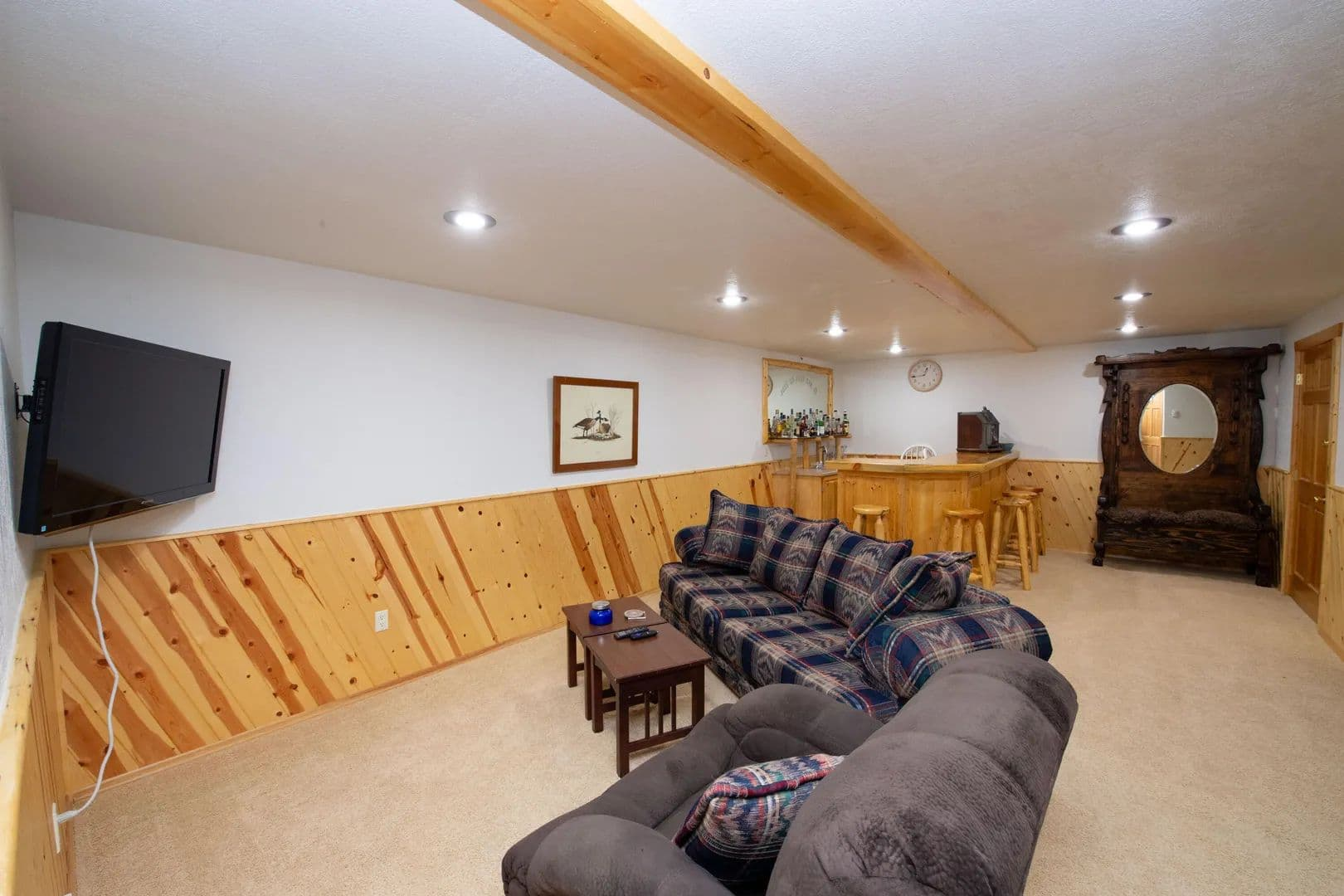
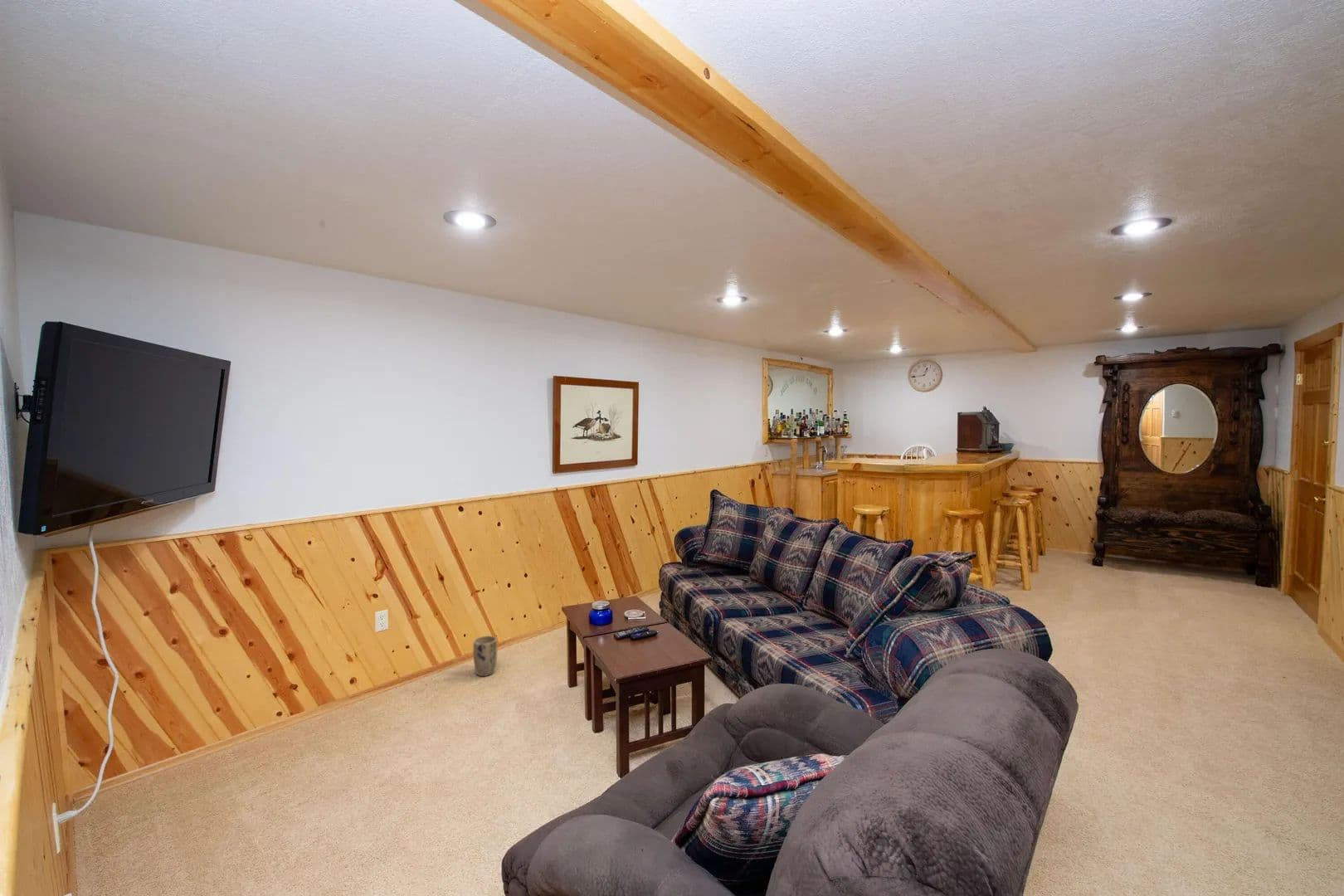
+ plant pot [473,635,498,677]
